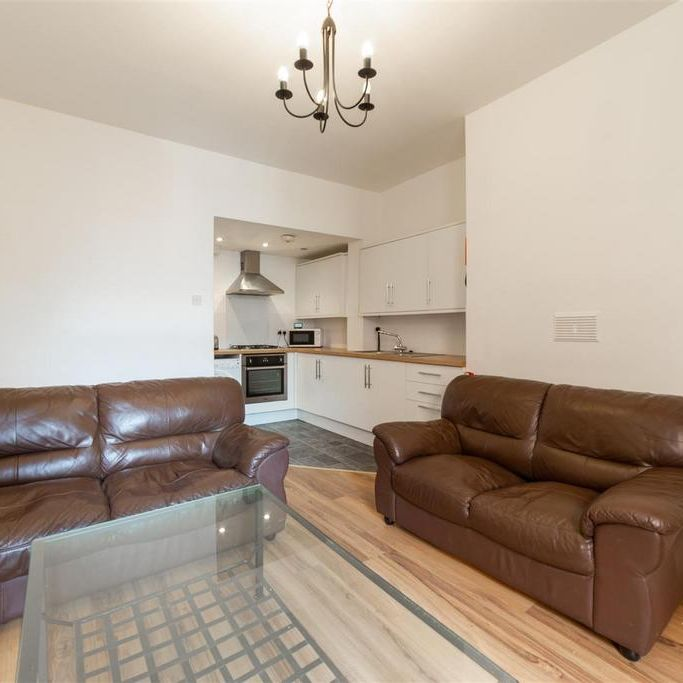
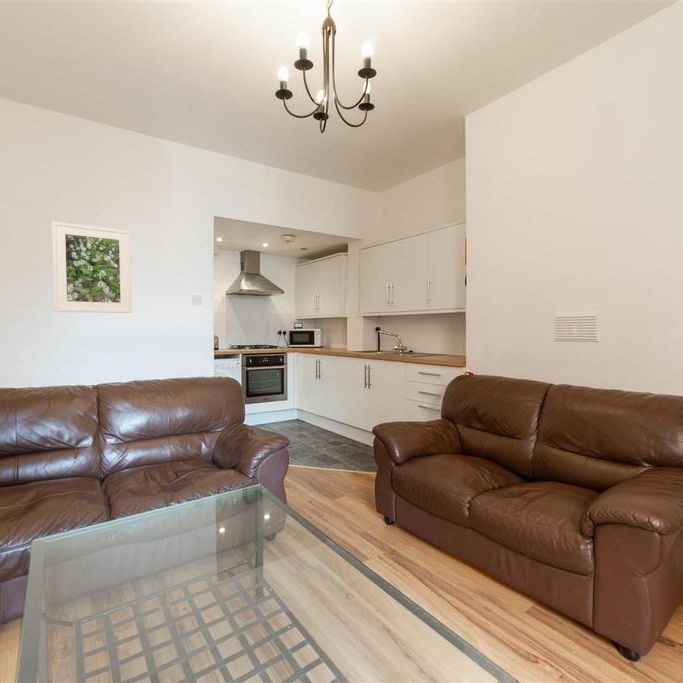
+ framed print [51,221,133,314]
